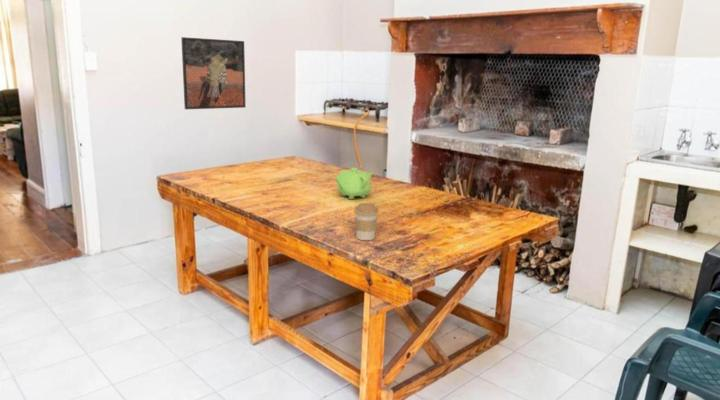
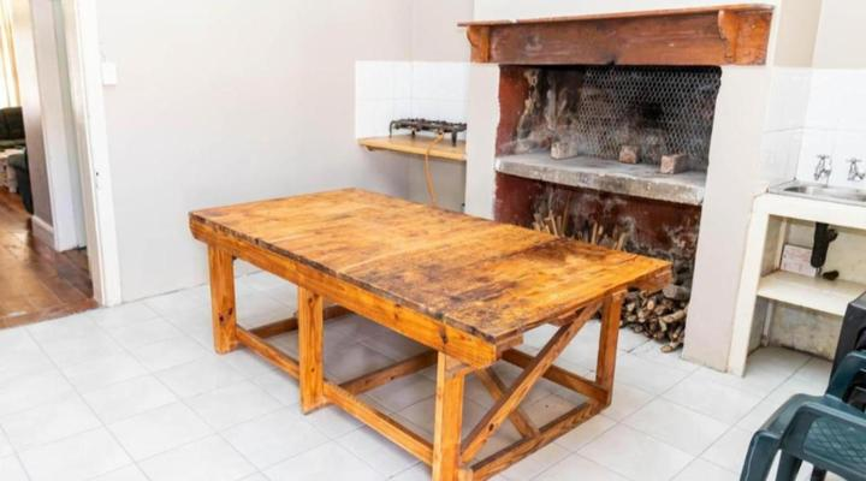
- coffee cup [353,202,380,241]
- teapot [334,167,374,200]
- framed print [180,36,247,110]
